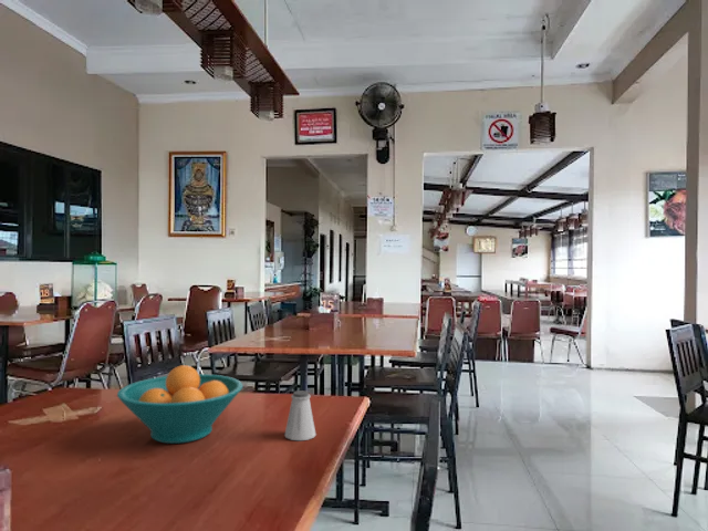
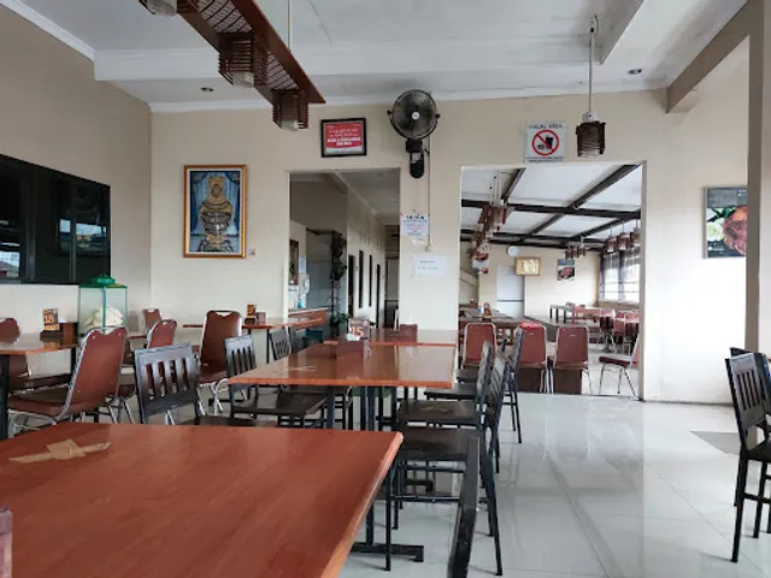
- saltshaker [283,389,317,441]
- fruit bowl [116,364,244,445]
